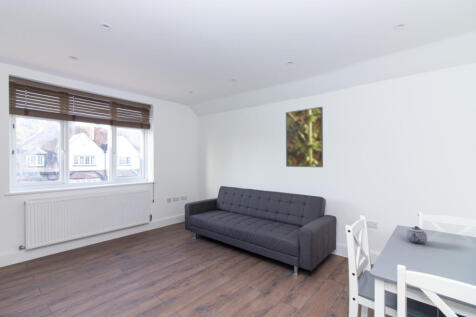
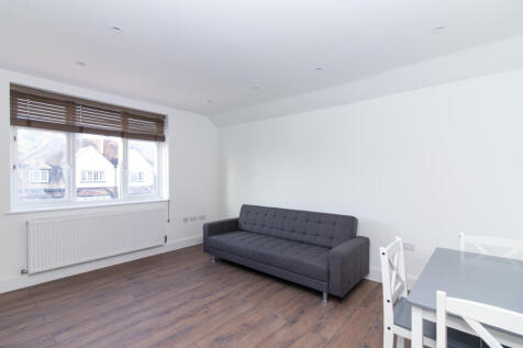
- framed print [285,106,324,168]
- teapot [405,225,428,245]
